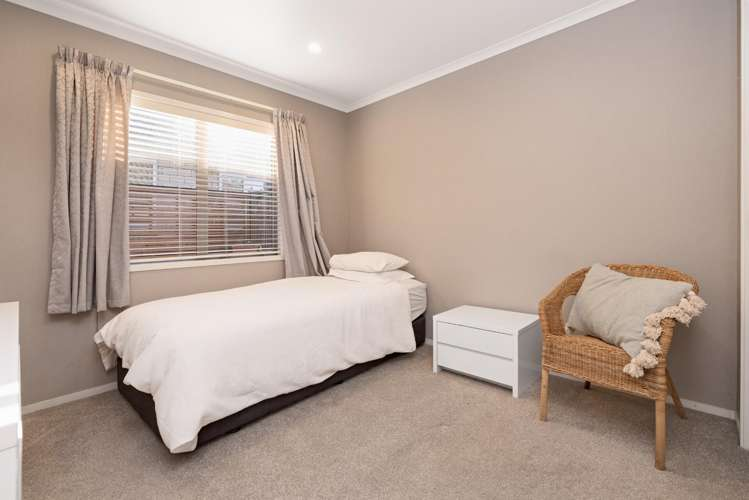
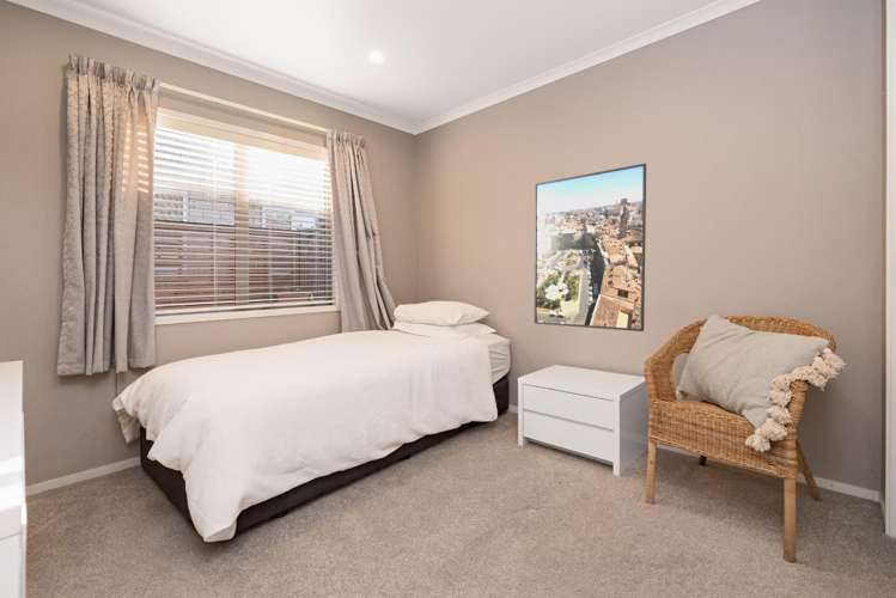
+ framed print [534,163,647,332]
